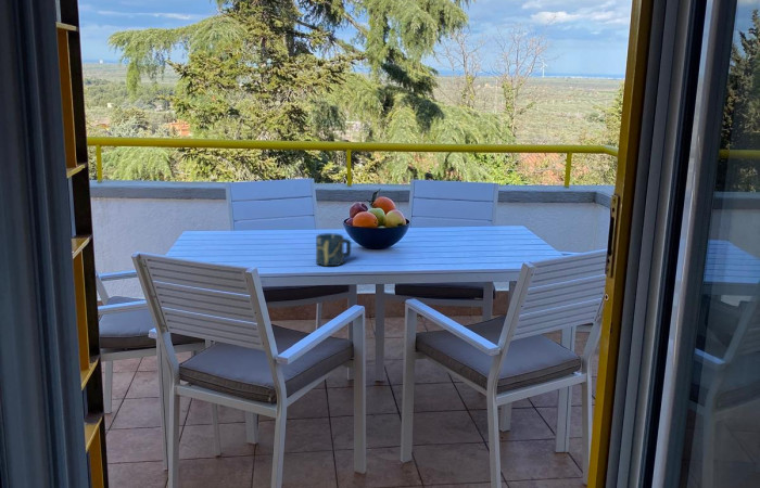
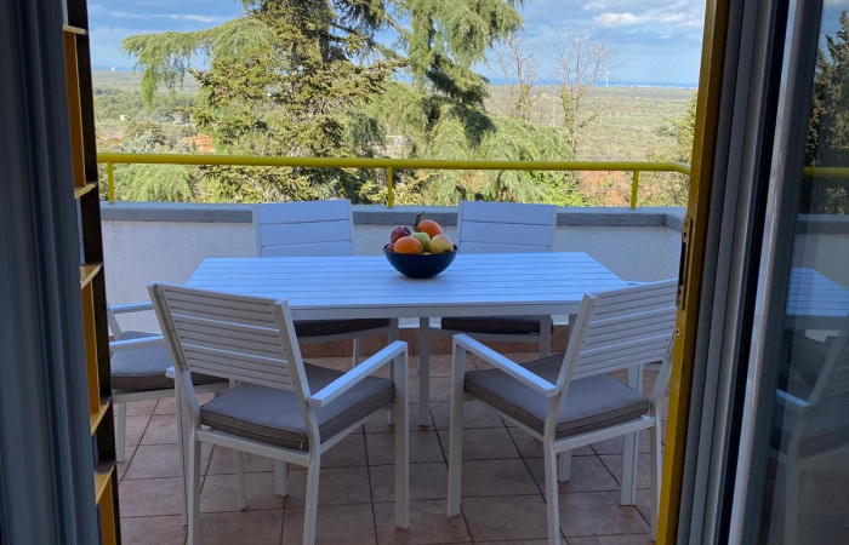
- cup [315,232,352,267]
